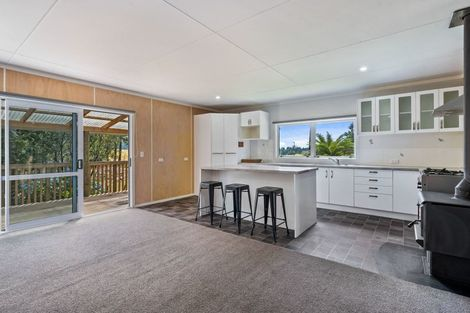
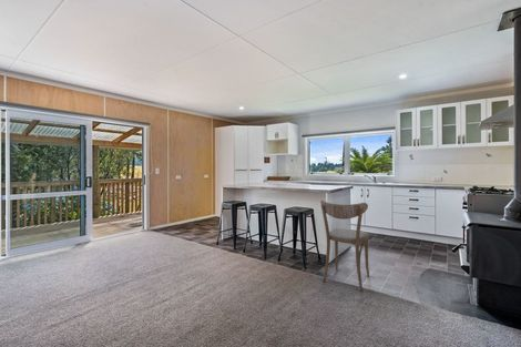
+ dining chair [319,200,370,292]
